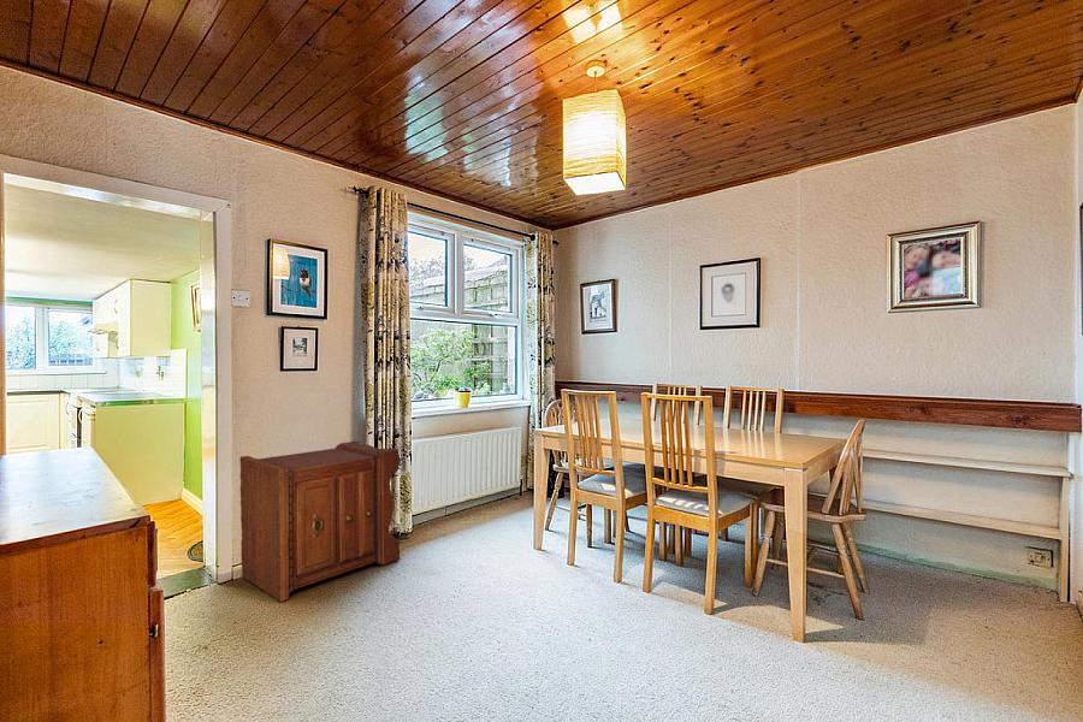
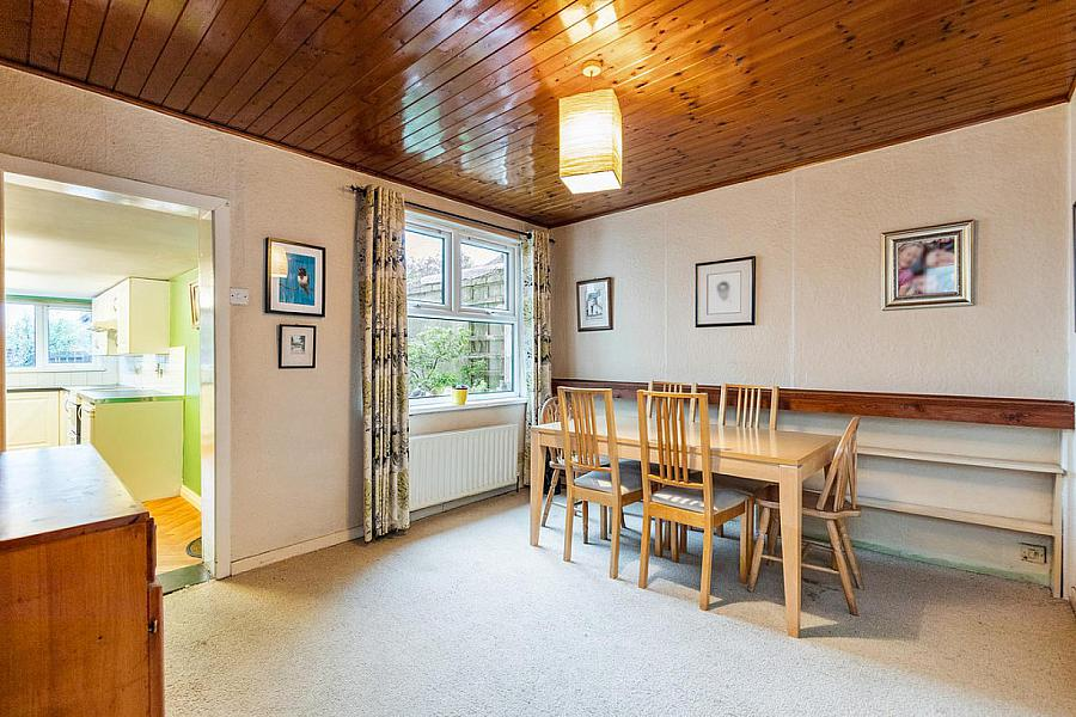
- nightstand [239,439,401,603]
